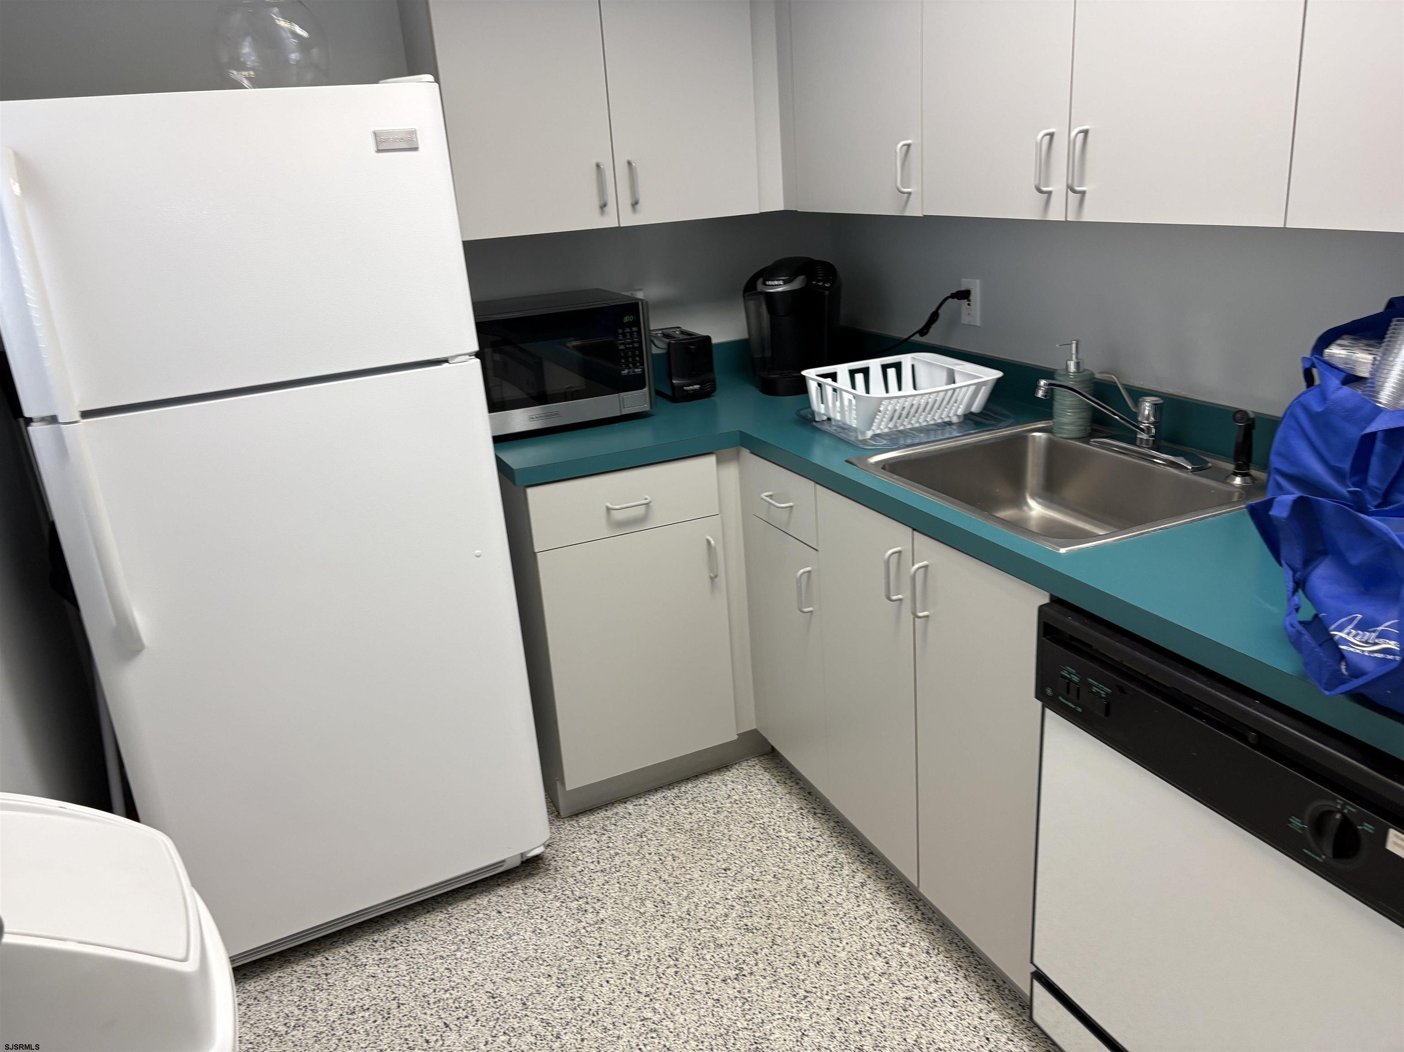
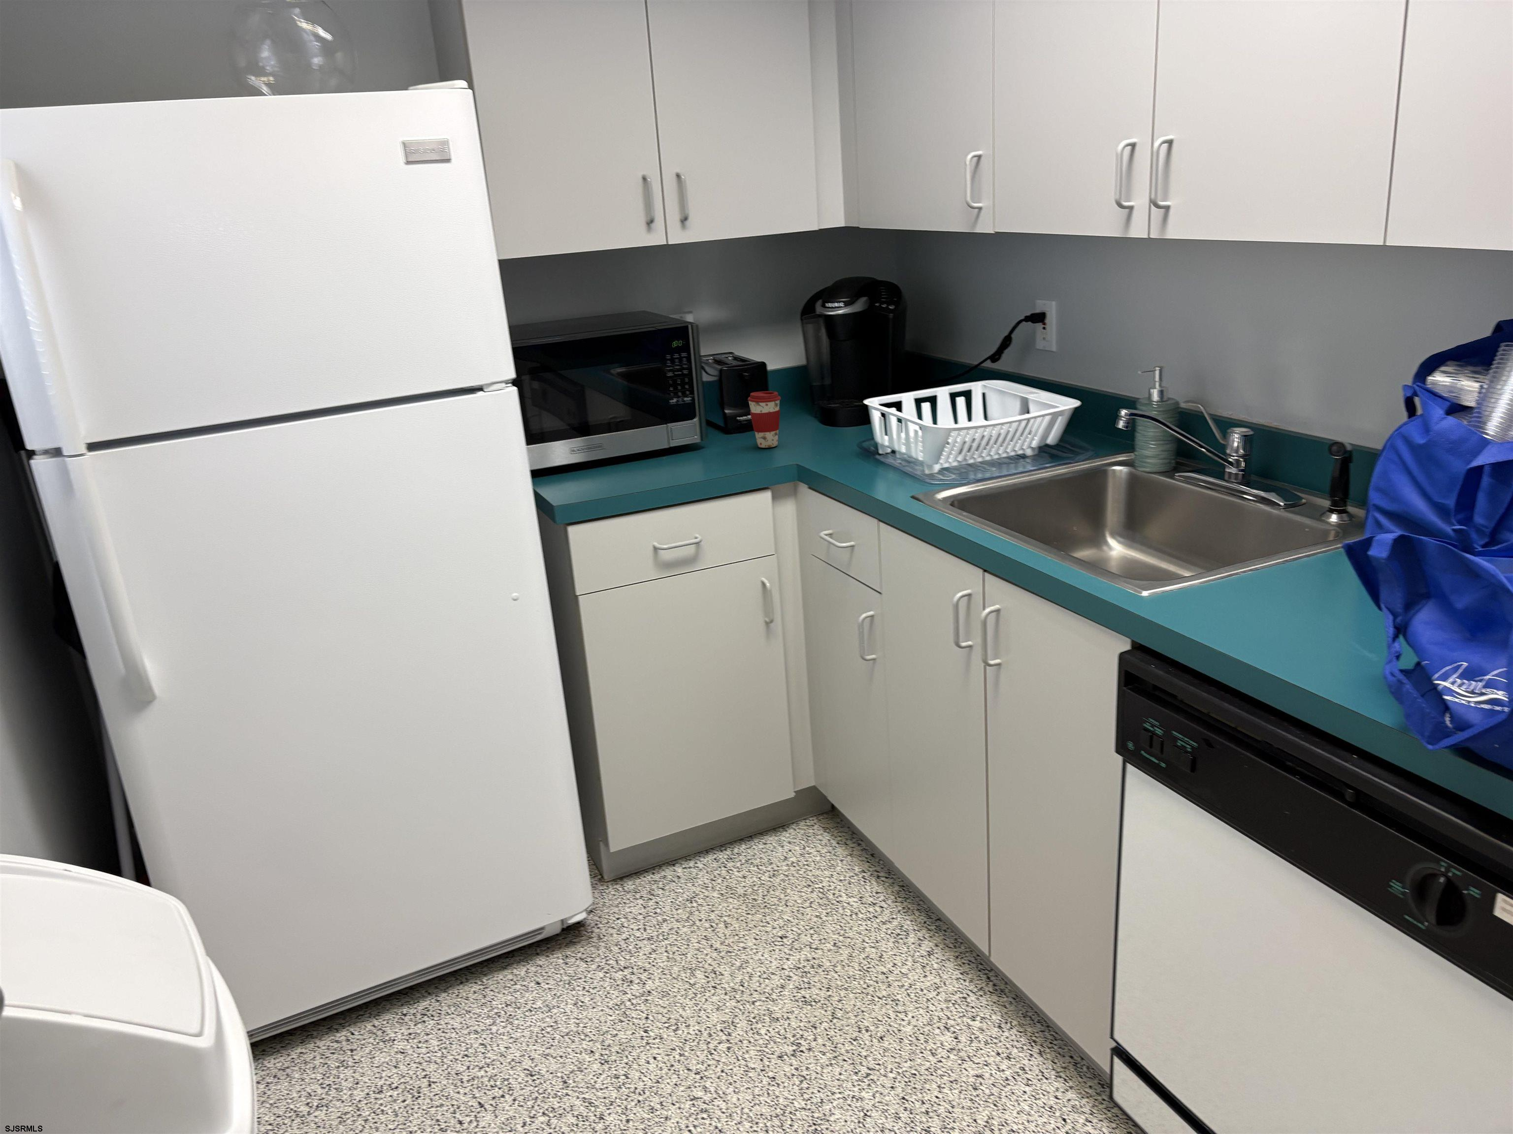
+ coffee cup [747,391,782,448]
